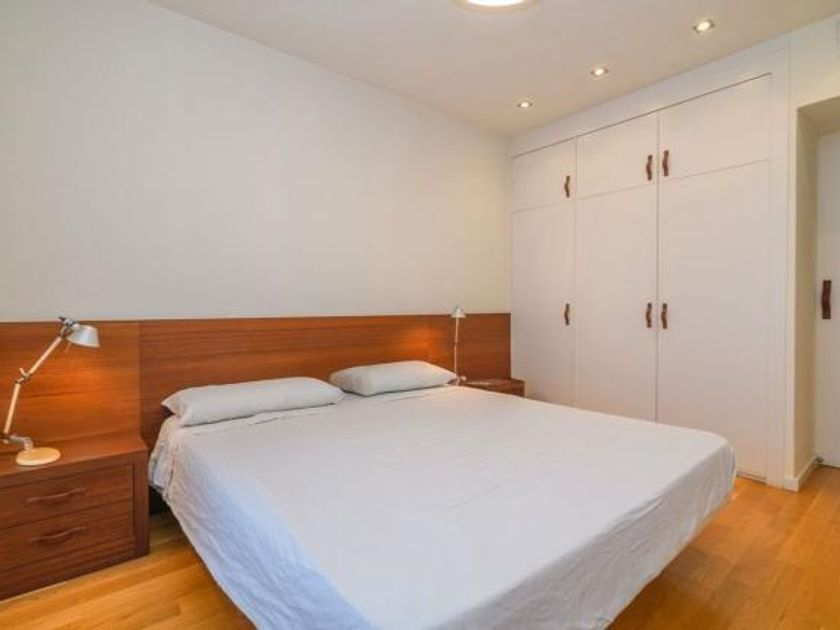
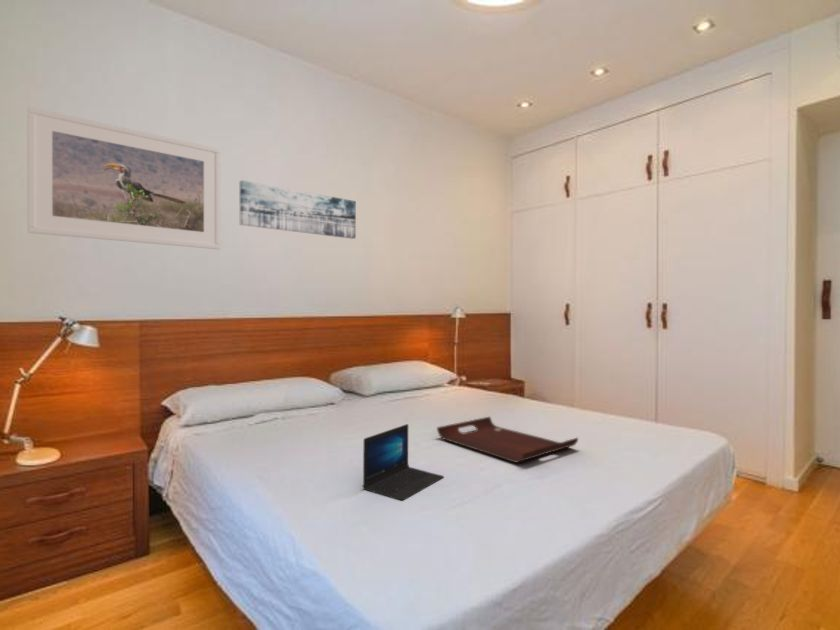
+ laptop [361,423,445,502]
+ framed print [26,106,221,250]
+ wall art [239,179,357,240]
+ serving tray [436,416,579,464]
